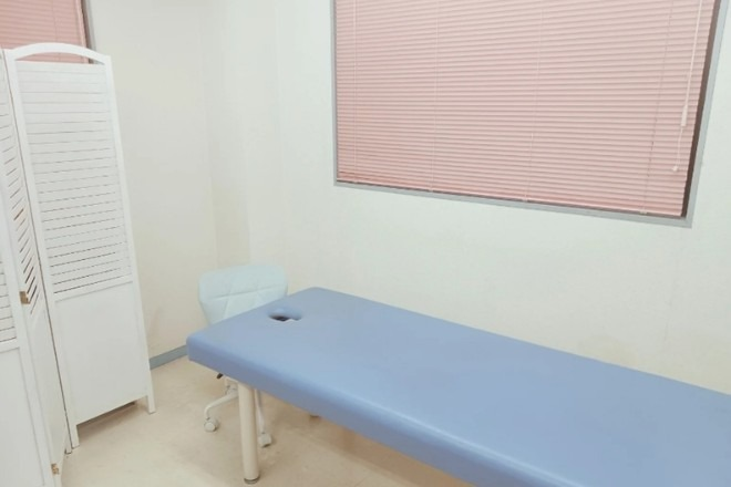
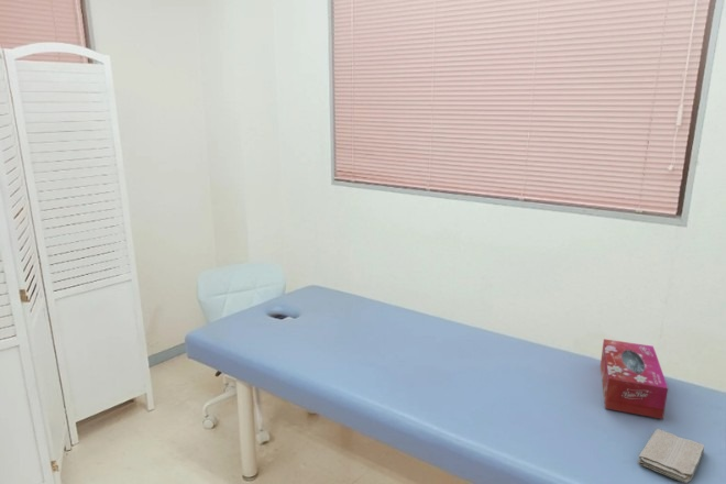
+ tissue box [600,338,669,420]
+ washcloth [637,428,705,484]
